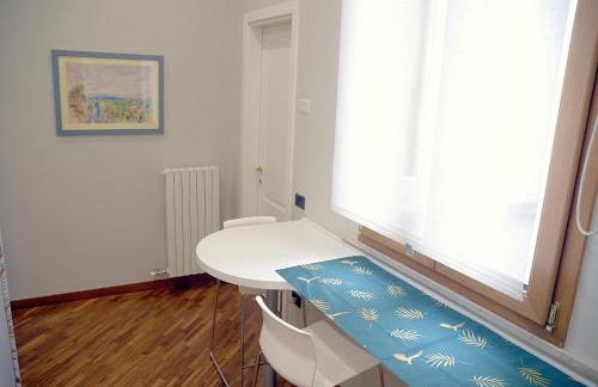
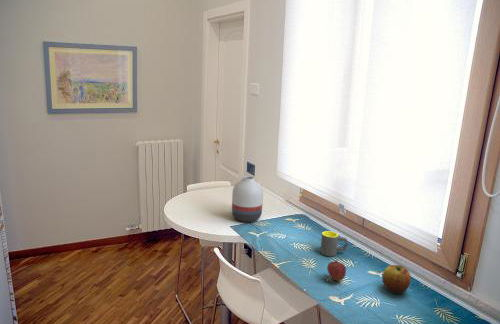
+ mug [320,230,349,257]
+ apple [381,264,412,296]
+ fruit [326,259,347,282]
+ vase [231,175,264,223]
